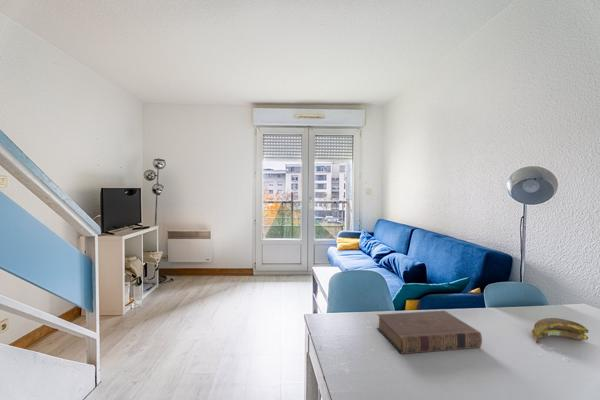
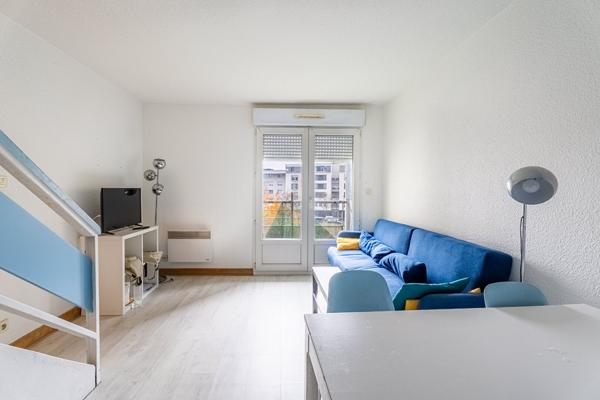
- book [376,310,483,355]
- banana [530,317,589,345]
